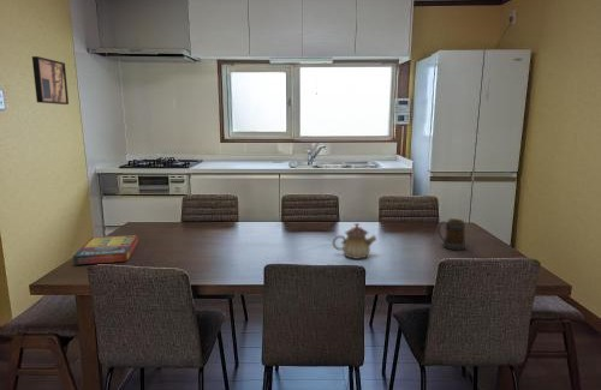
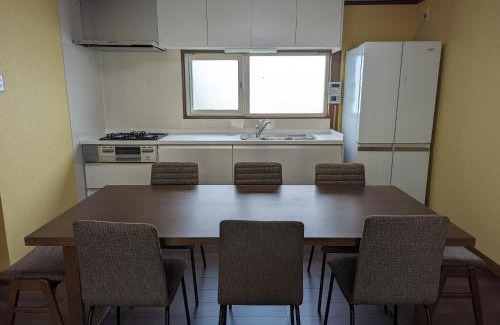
- teapot [332,222,377,260]
- game compilation box [72,234,139,265]
- mug [436,217,466,251]
- wall art [31,55,70,106]
